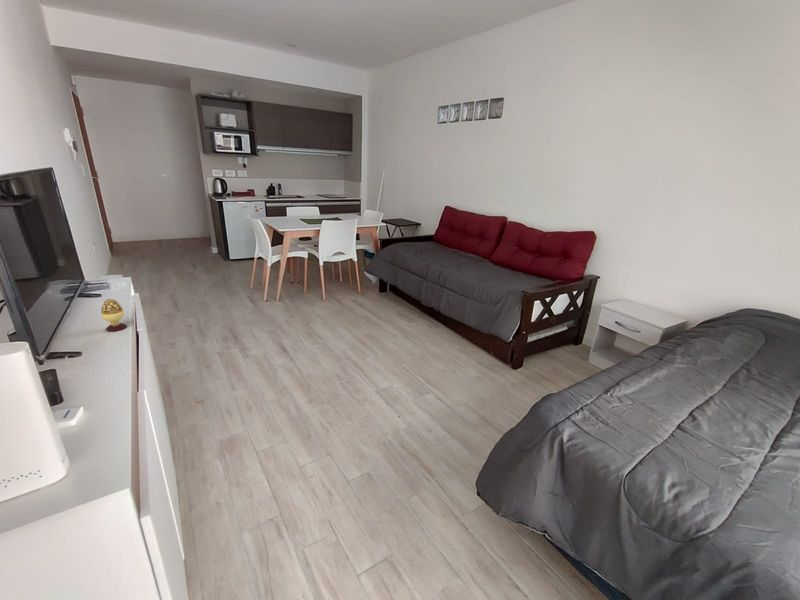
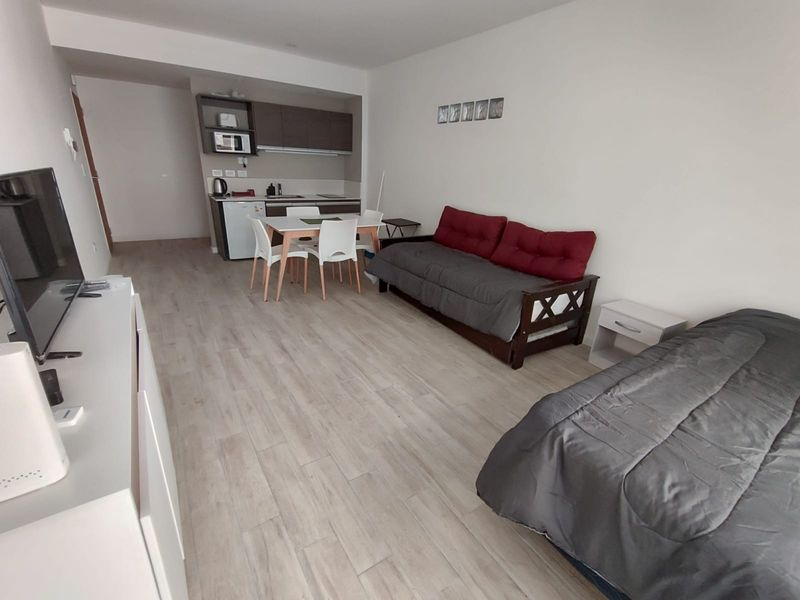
- decorative egg [100,298,127,332]
